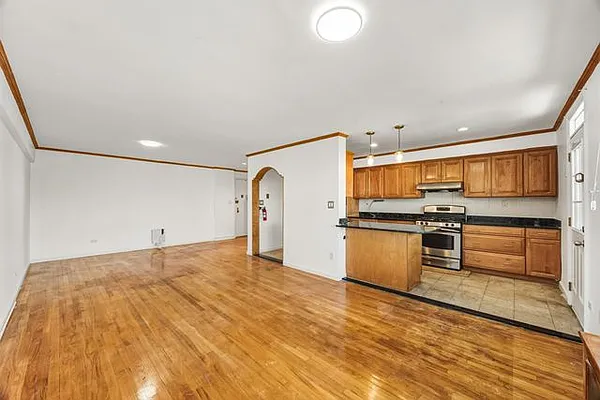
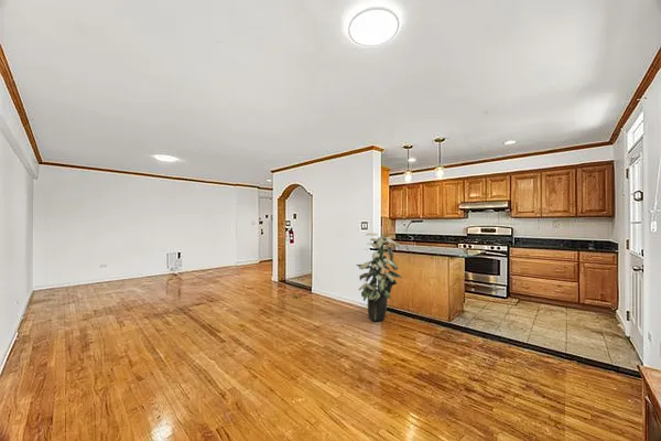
+ indoor plant [355,232,402,322]
